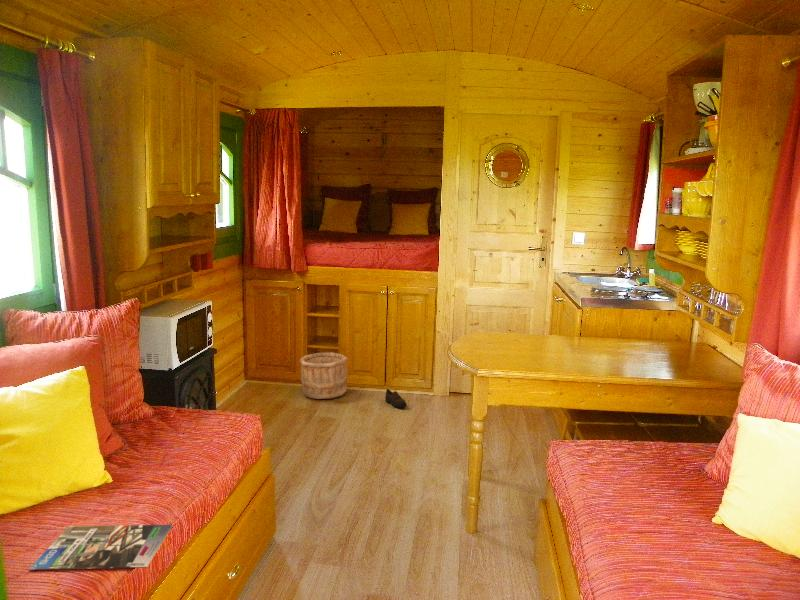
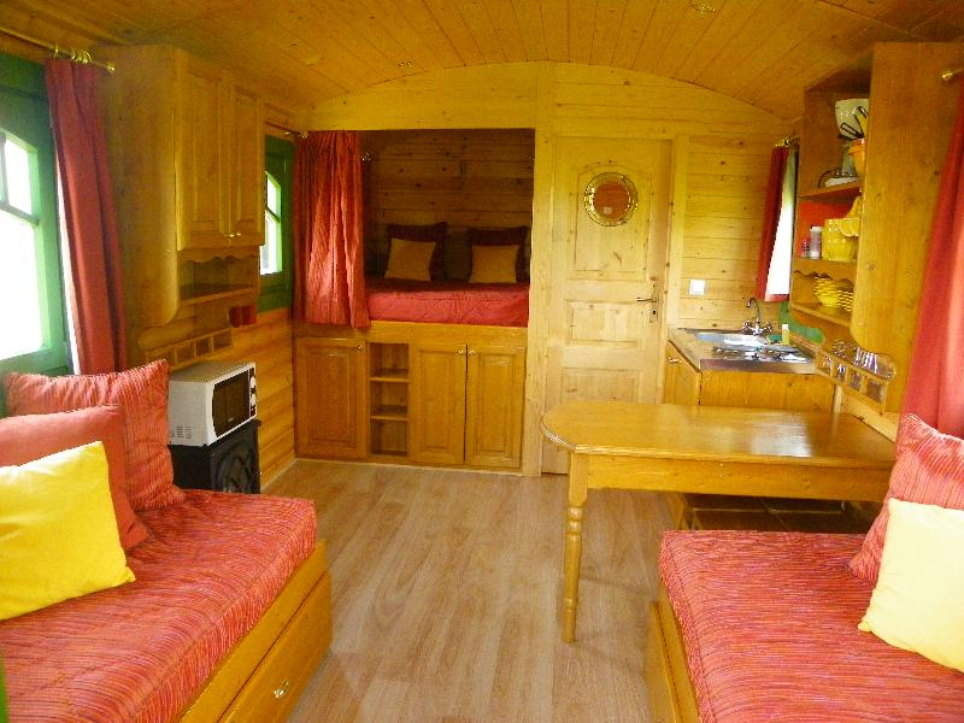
- magazine [28,524,174,571]
- shoe [384,388,408,409]
- wooden bucket [298,351,349,400]
